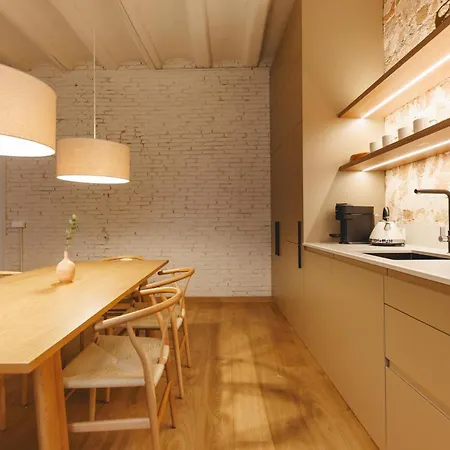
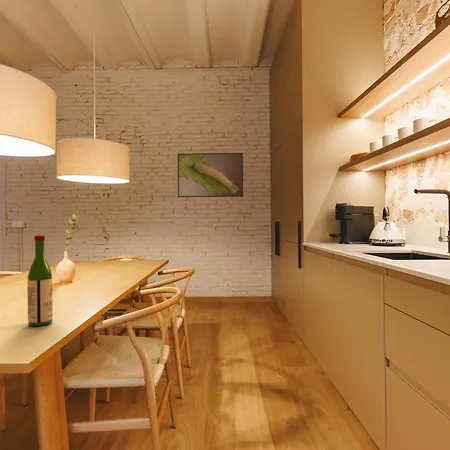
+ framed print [177,152,244,198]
+ wine bottle [26,234,54,327]
